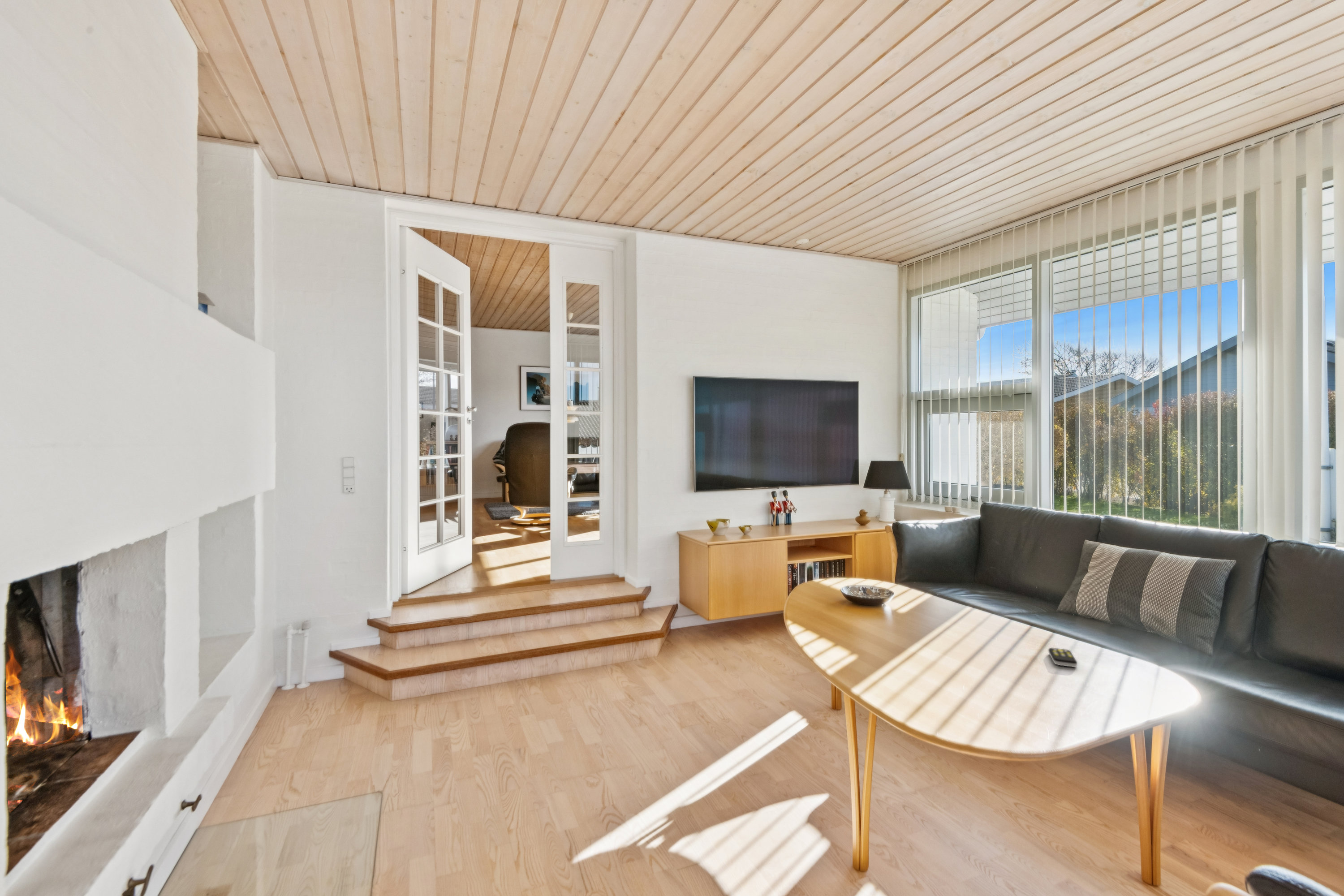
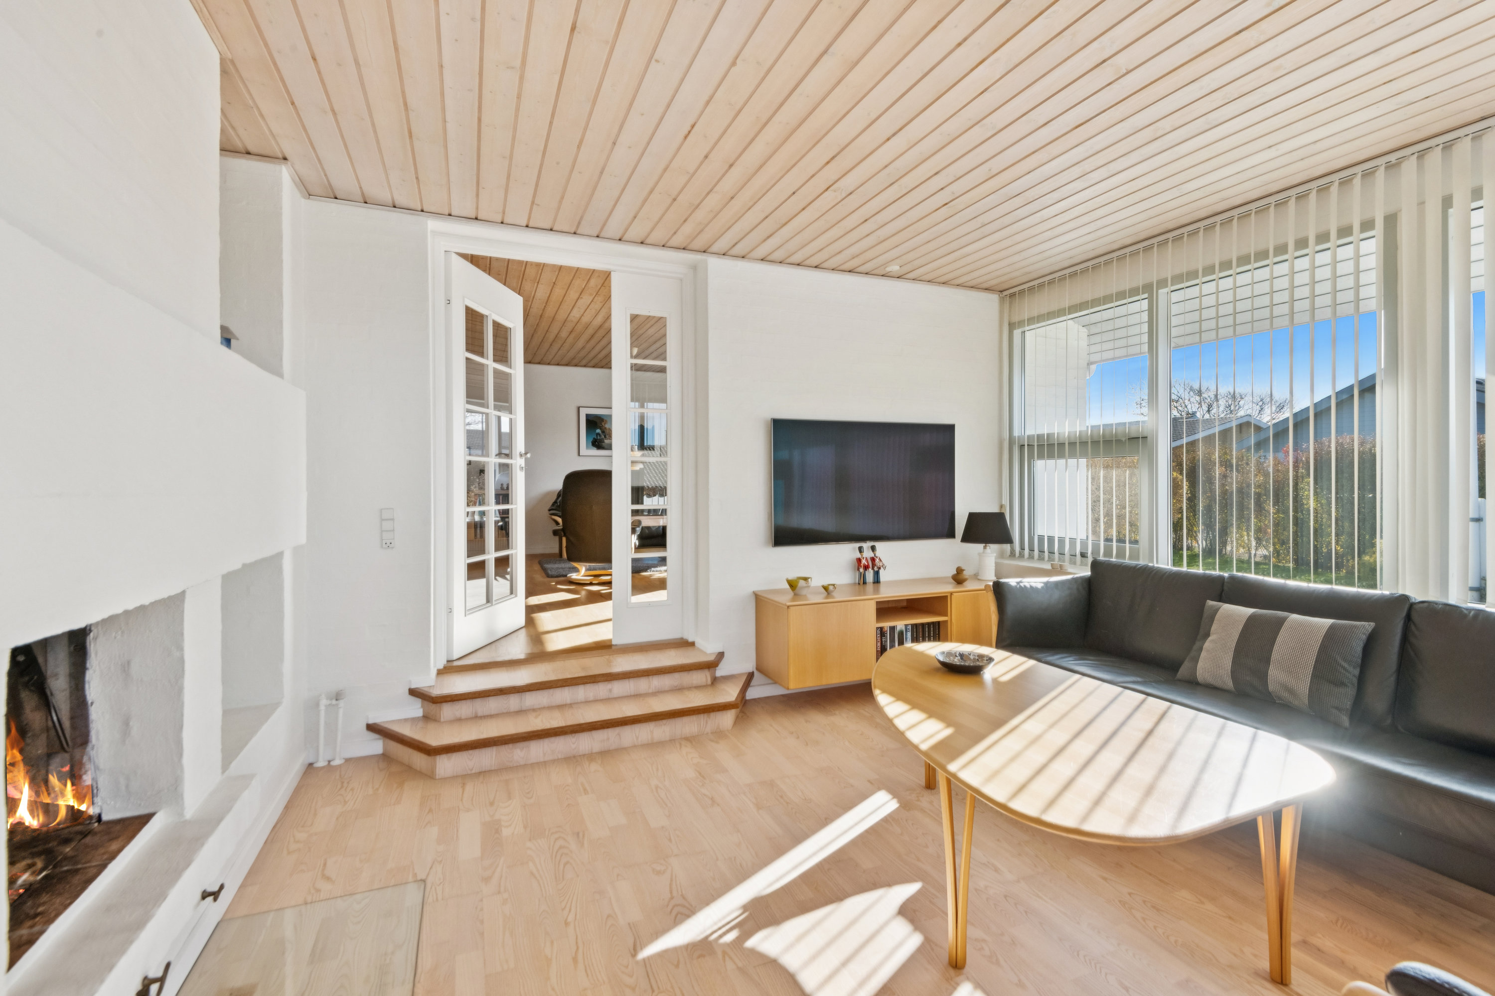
- remote control [1048,647,1078,668]
